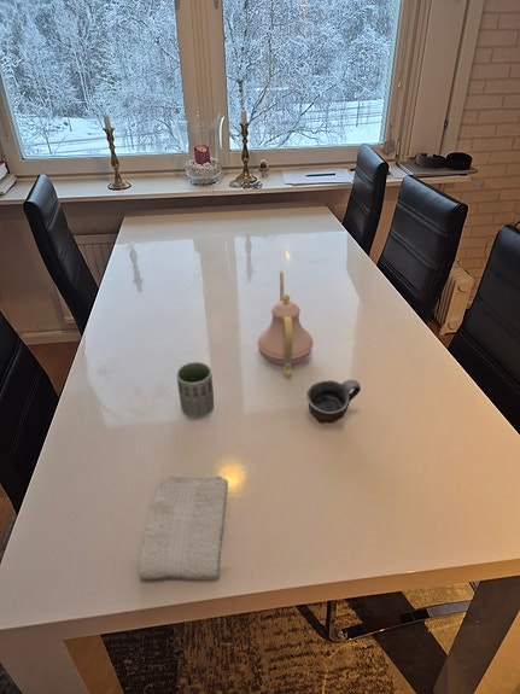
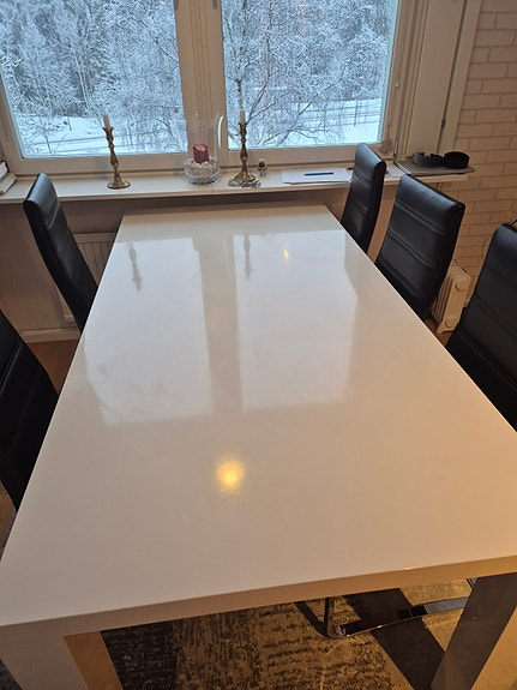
- teapot [256,270,315,377]
- cup [175,361,215,419]
- washcloth [138,474,229,581]
- cup [305,379,362,425]
